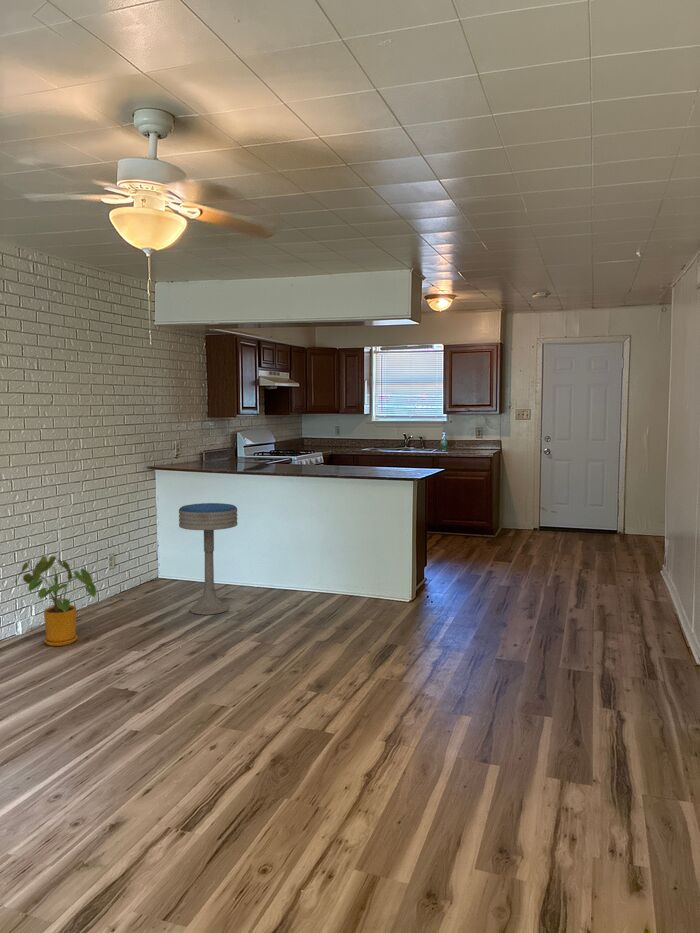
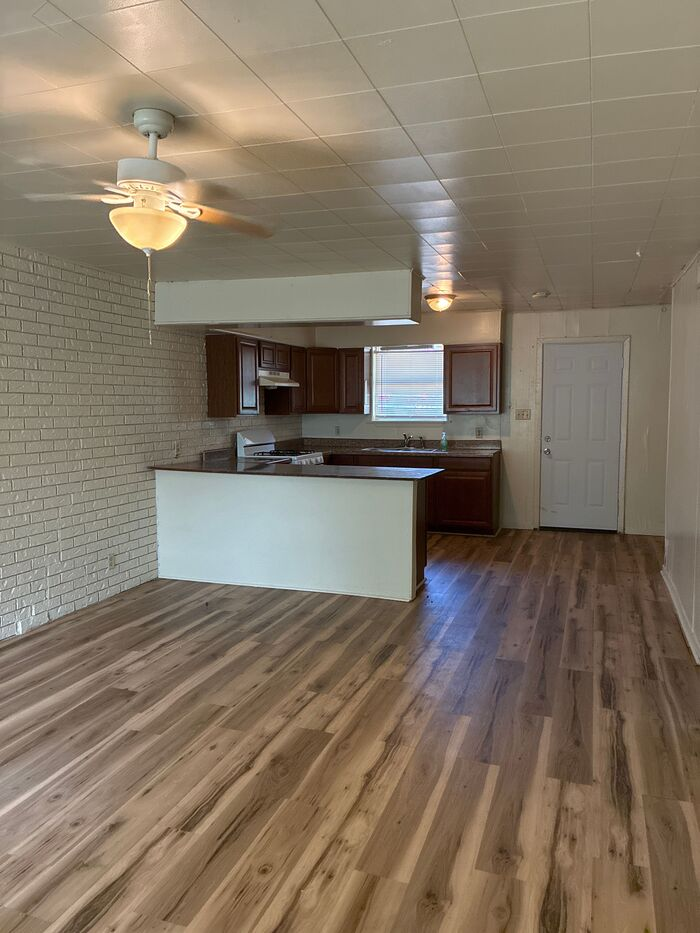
- bar stool [178,502,238,616]
- house plant [14,555,97,647]
